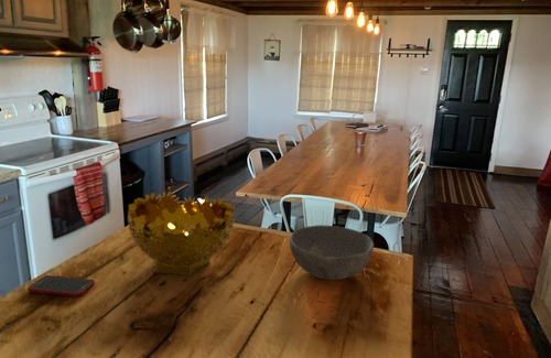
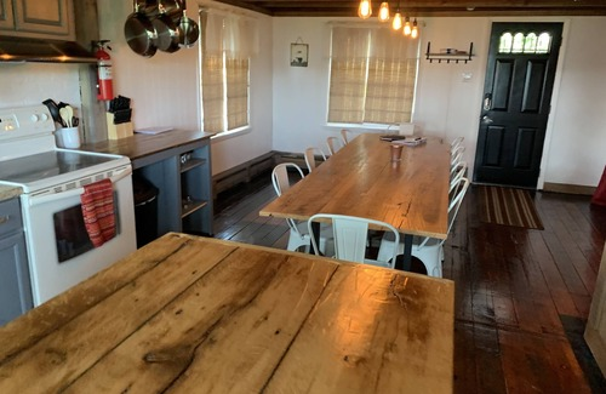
- cell phone [26,274,96,297]
- bowl [289,224,375,281]
- decorative bowl [127,191,236,276]
